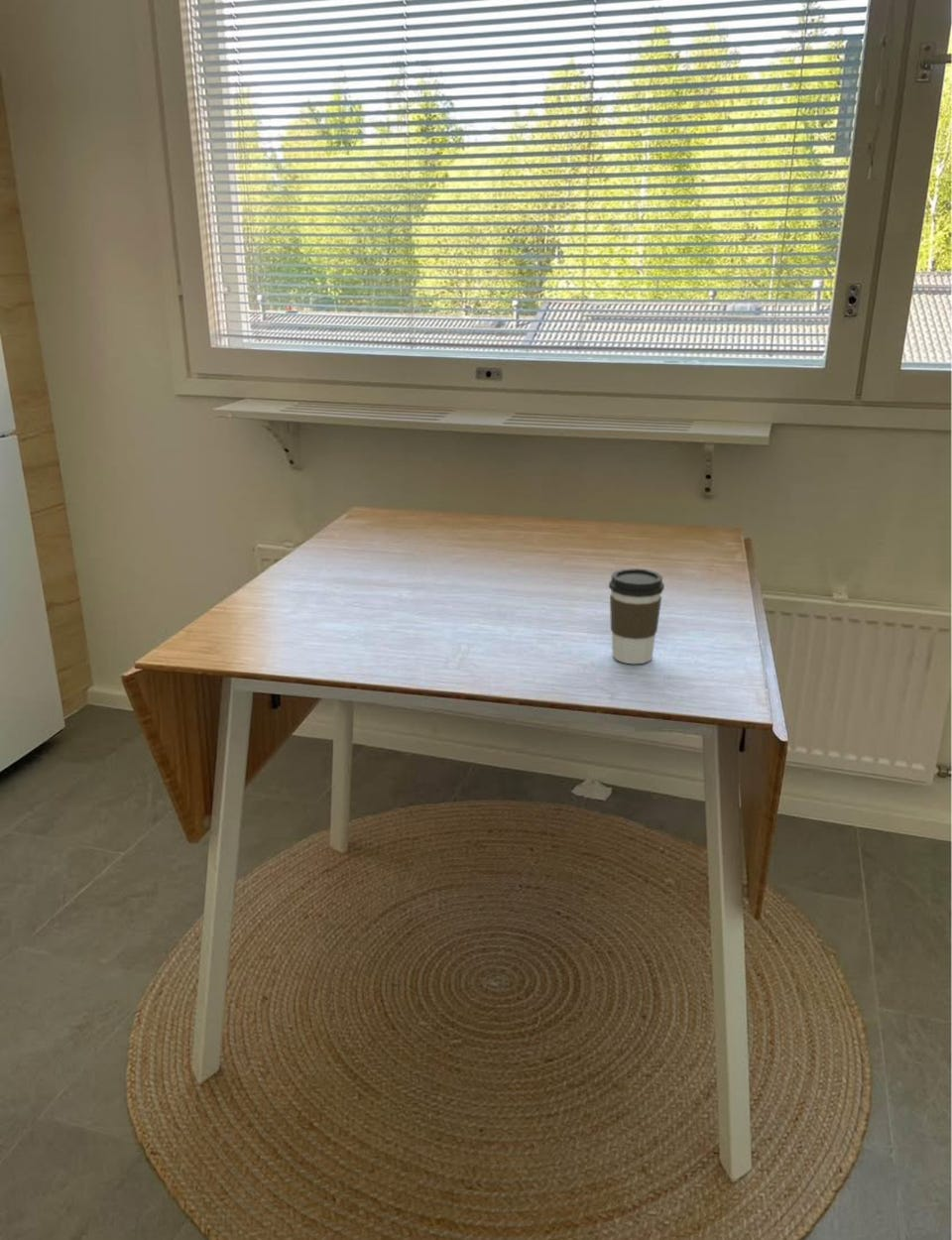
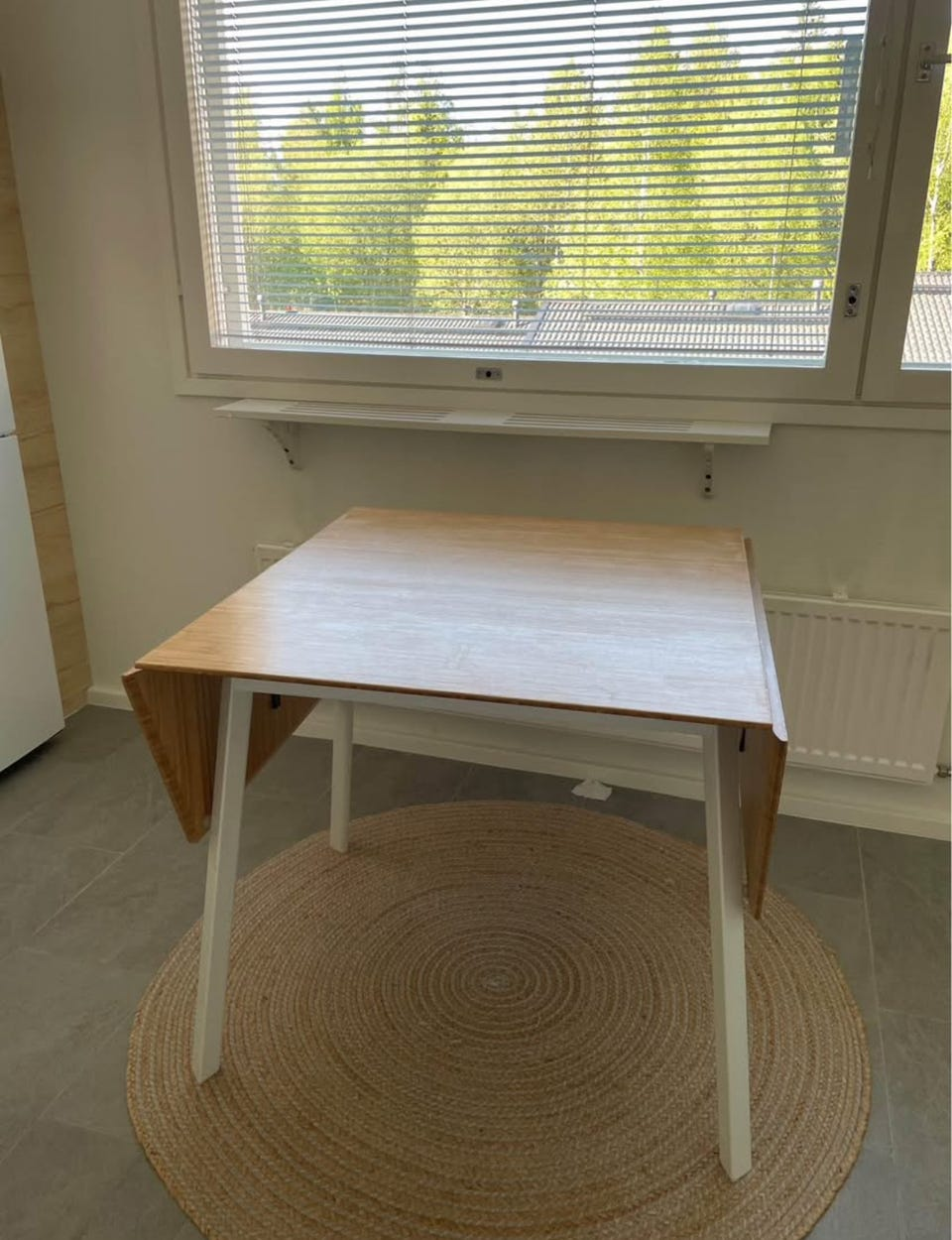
- coffee cup [608,567,665,665]
